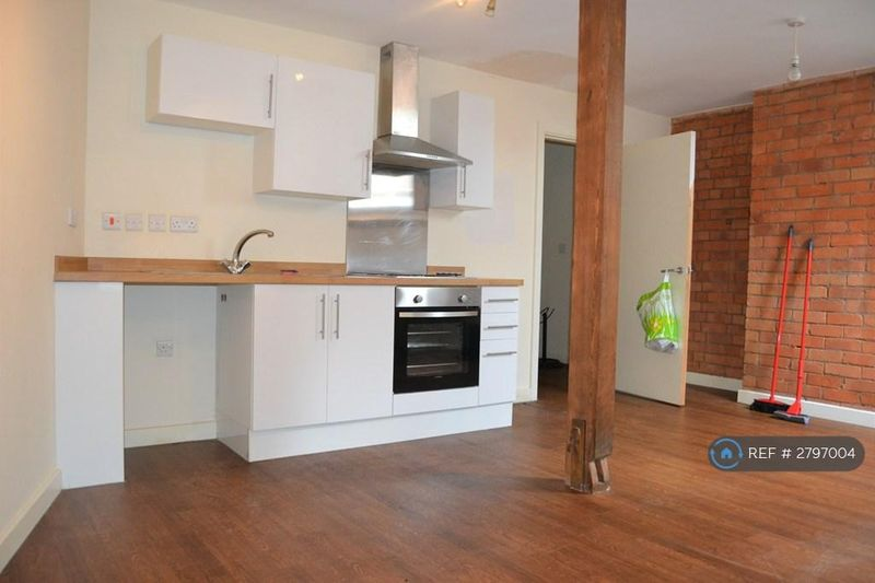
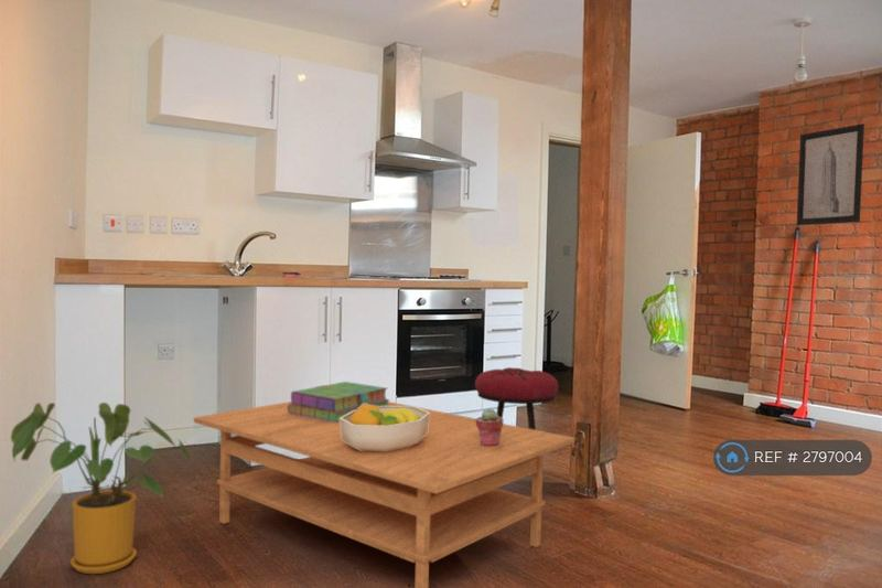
+ potted succulent [476,407,504,446]
+ house plant [10,402,193,575]
+ fruit bowl [340,404,430,452]
+ stack of books [288,381,391,423]
+ stool [474,366,560,430]
+ wall art [796,122,865,226]
+ coffee table [193,400,576,588]
